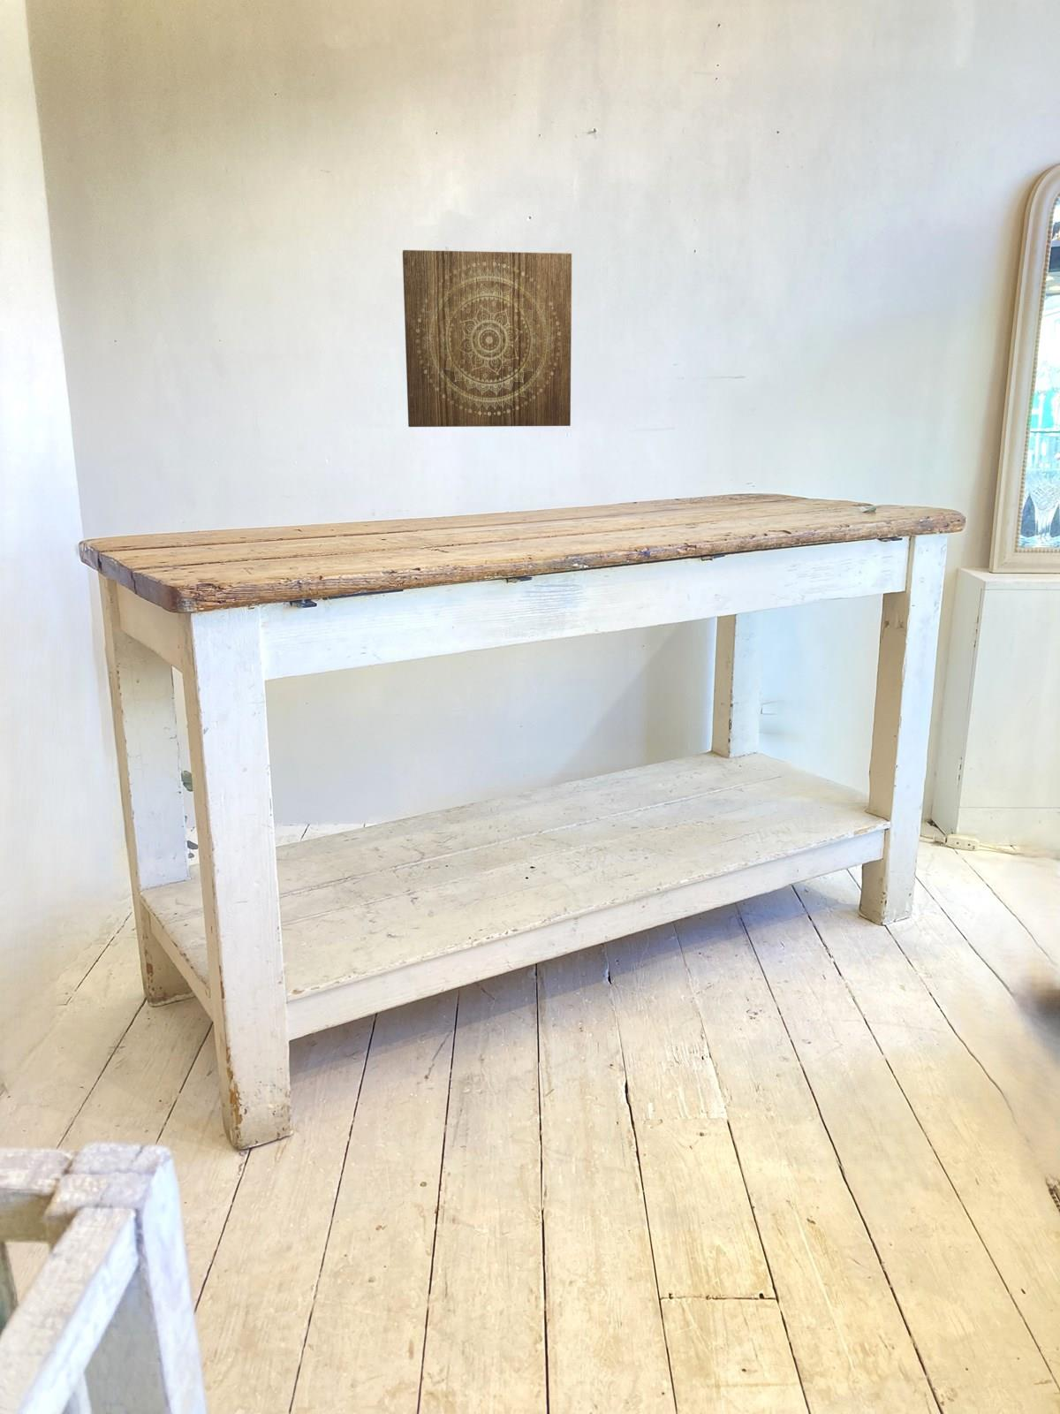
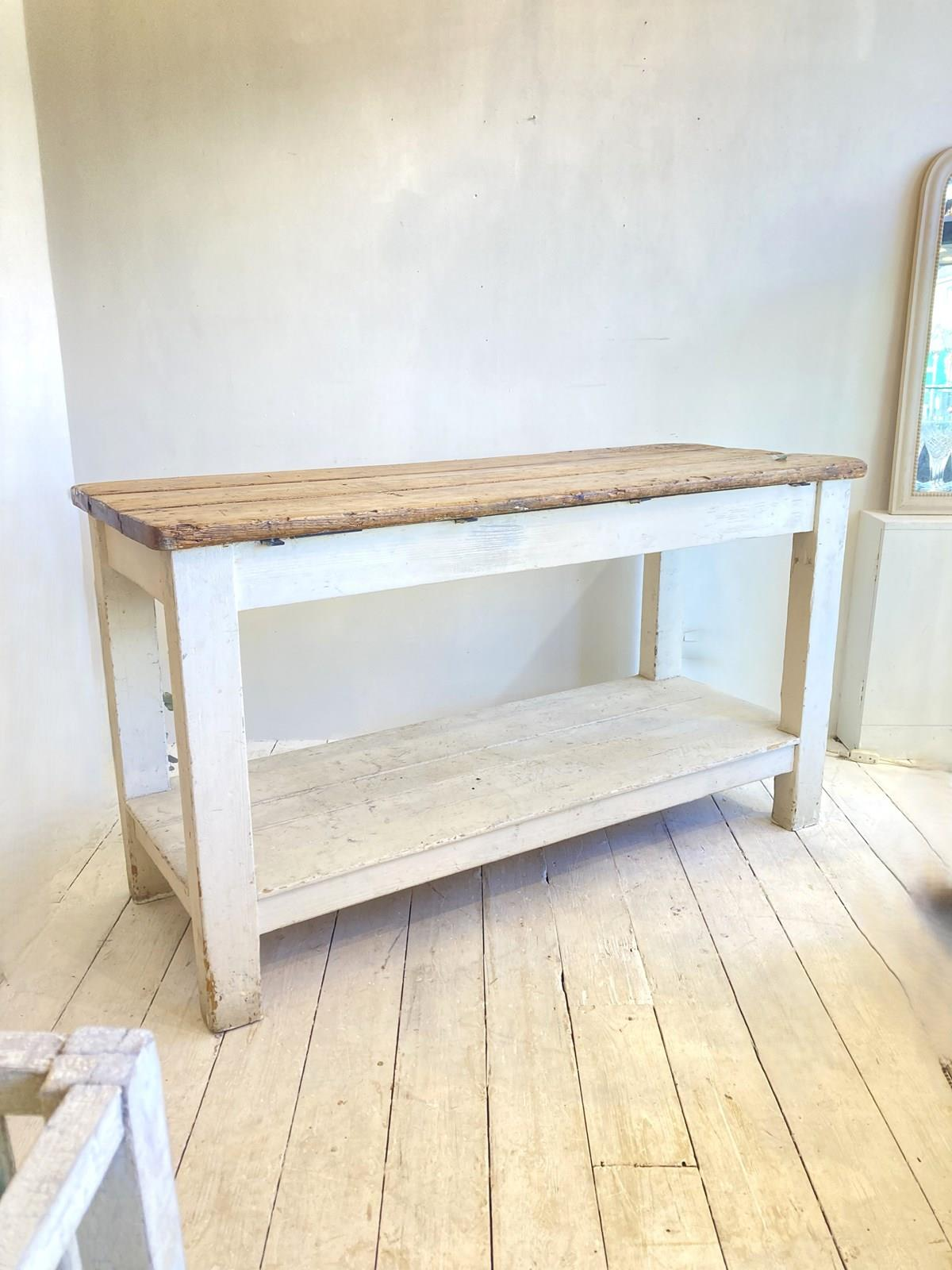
- wall art [402,249,572,428]
